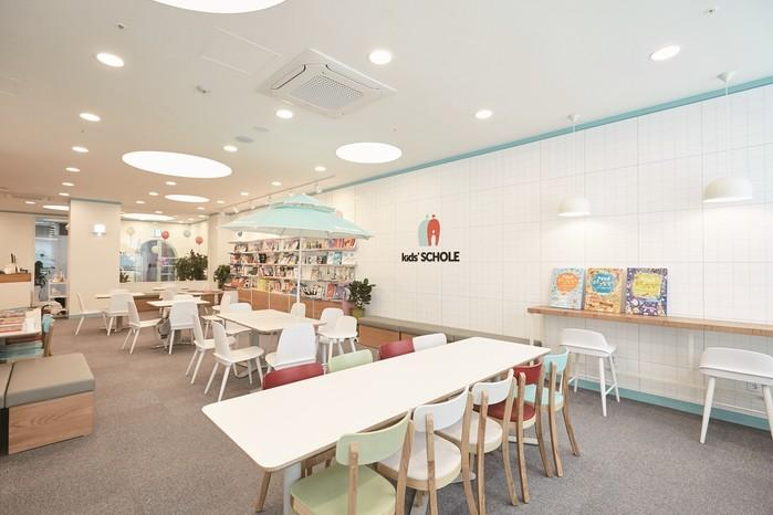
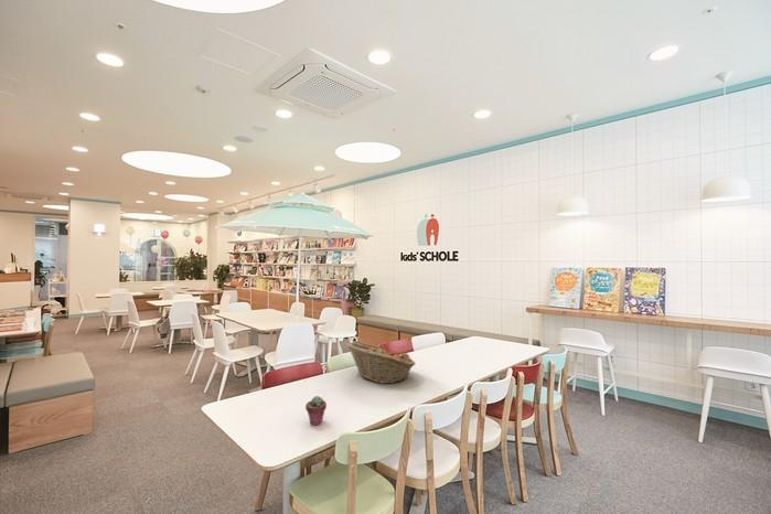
+ potted succulent [304,395,328,427]
+ fruit basket [345,342,417,385]
